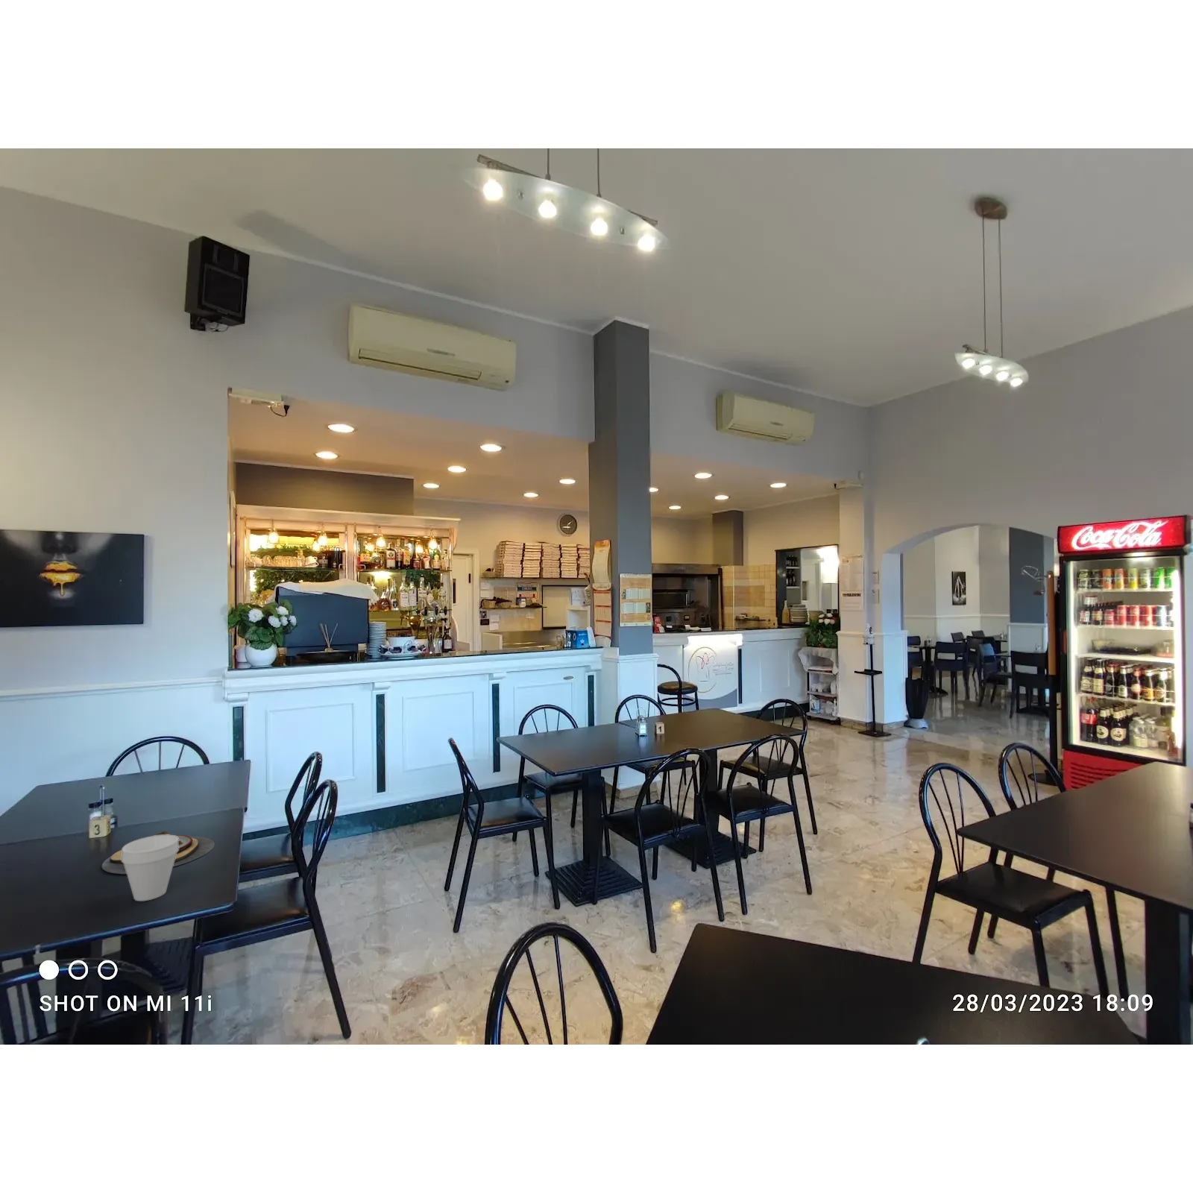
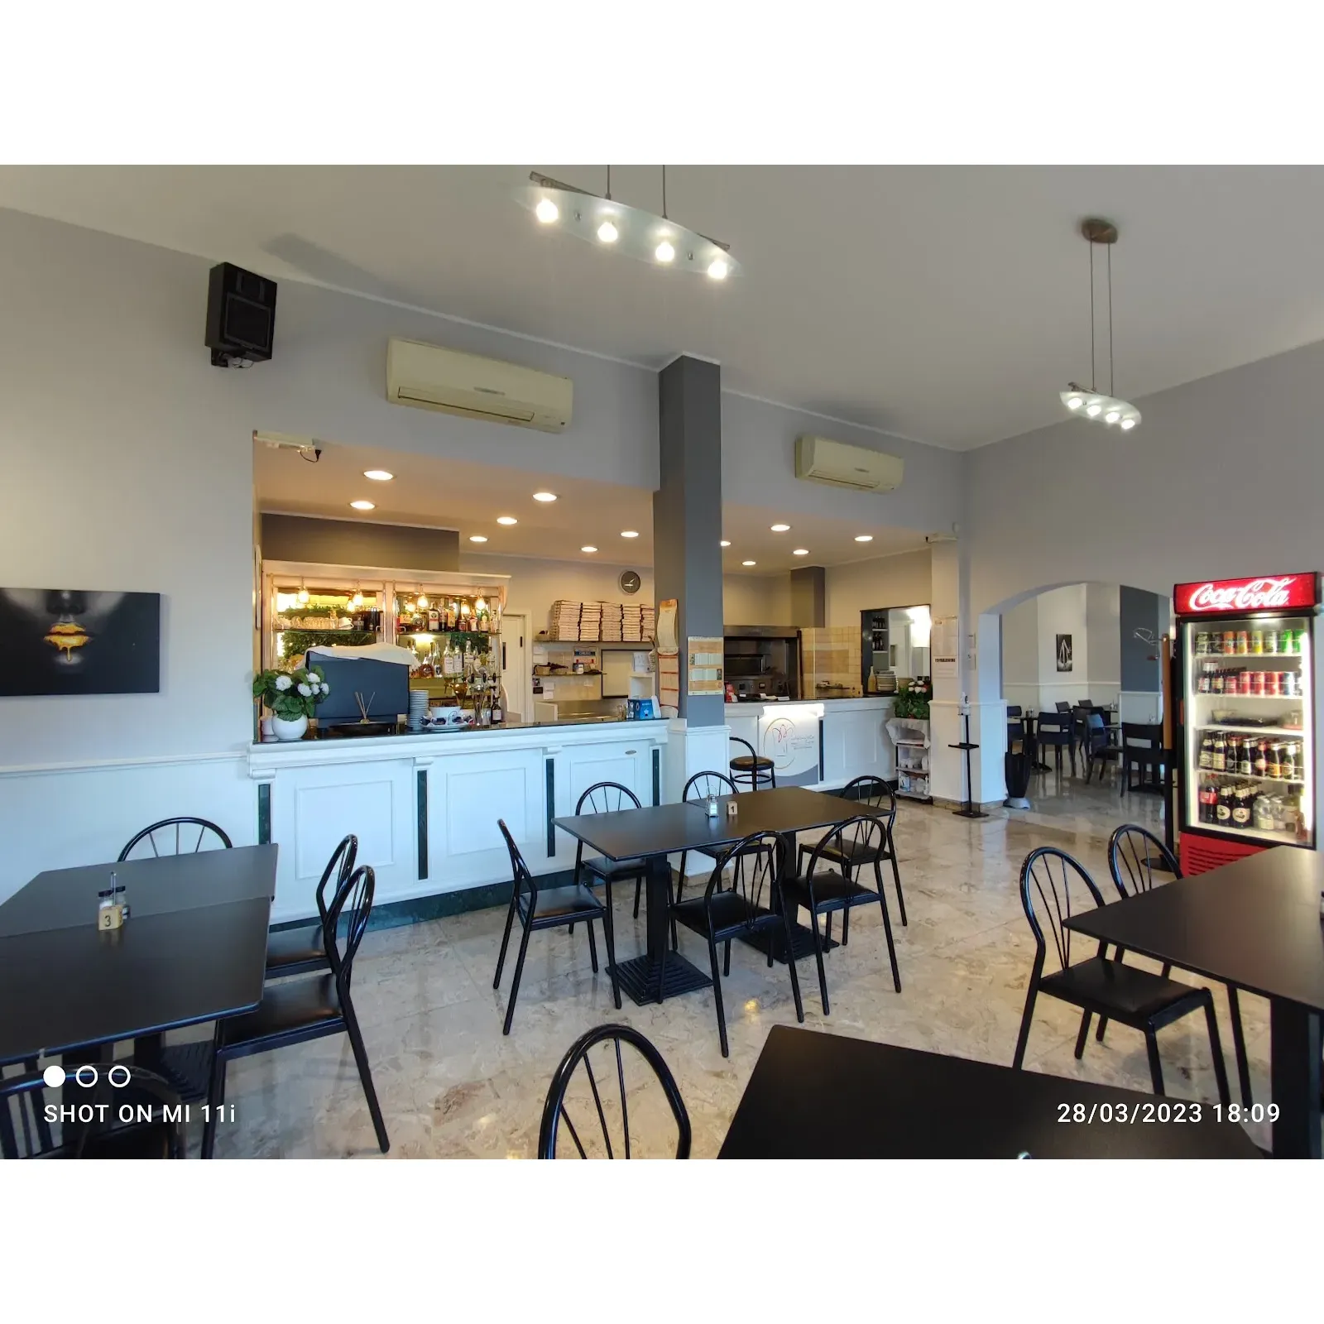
- cup [121,835,179,902]
- plate [102,830,215,875]
